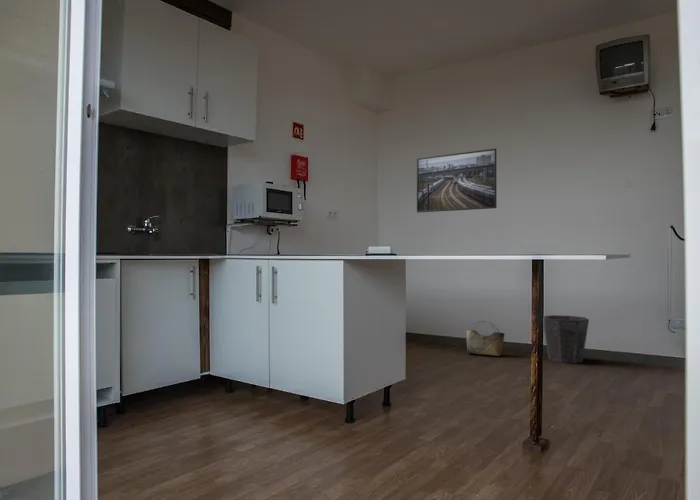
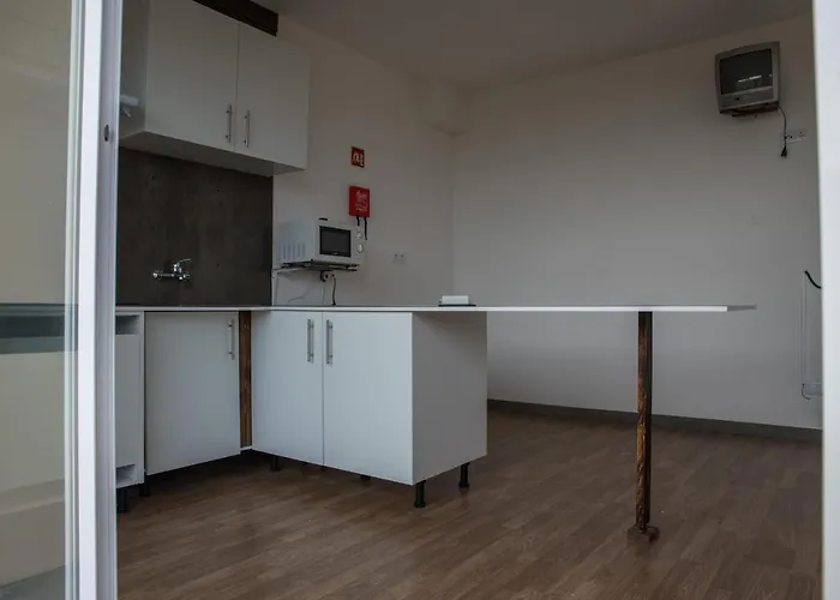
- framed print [416,148,498,214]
- waste bin [543,314,590,364]
- basket [466,320,506,357]
